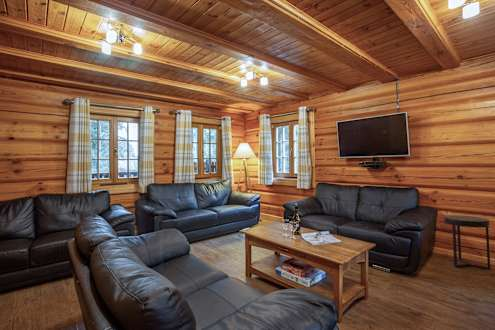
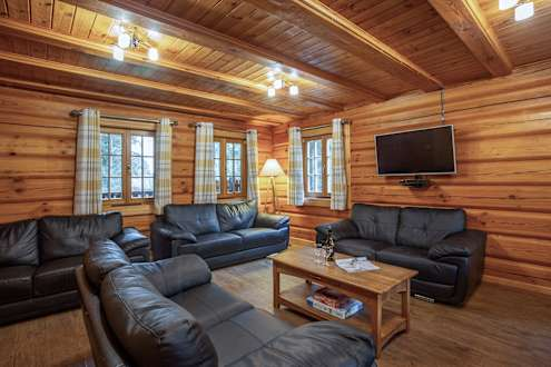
- side table [443,214,491,271]
